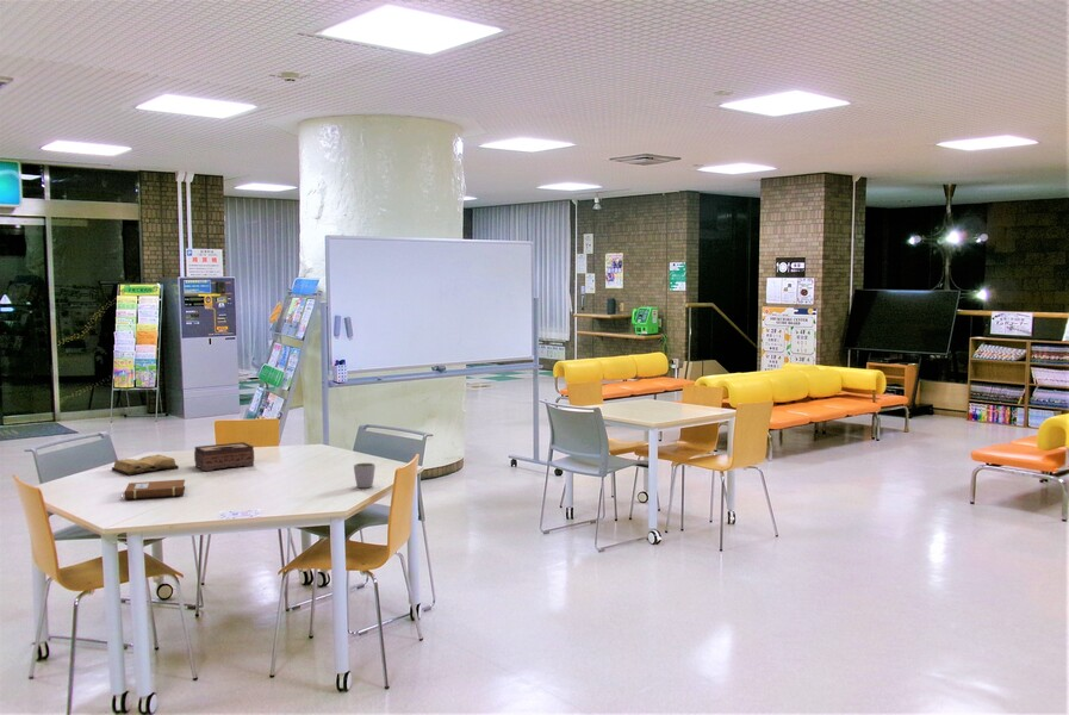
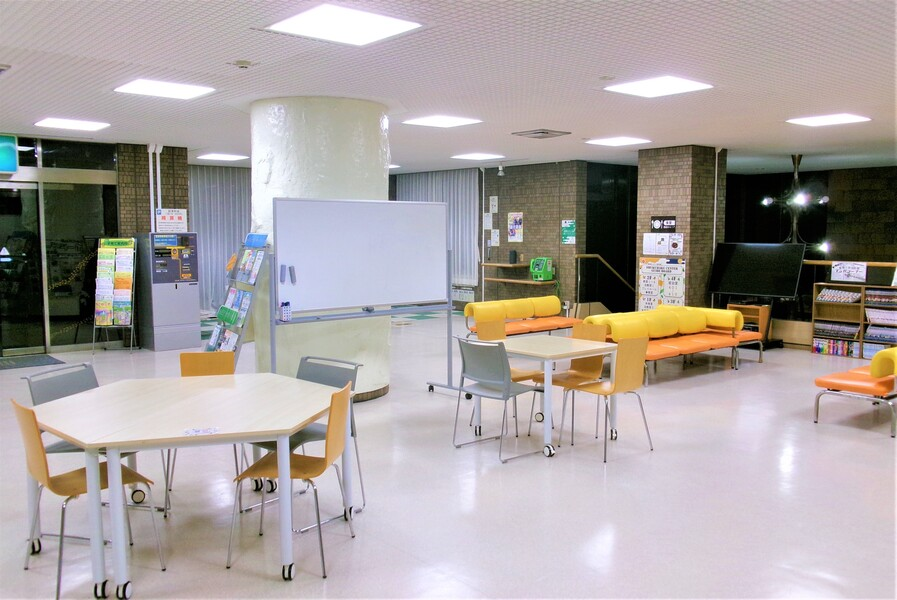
- tissue box [193,441,255,472]
- notebook [124,478,186,500]
- diary [111,454,180,477]
- mug [353,462,377,489]
